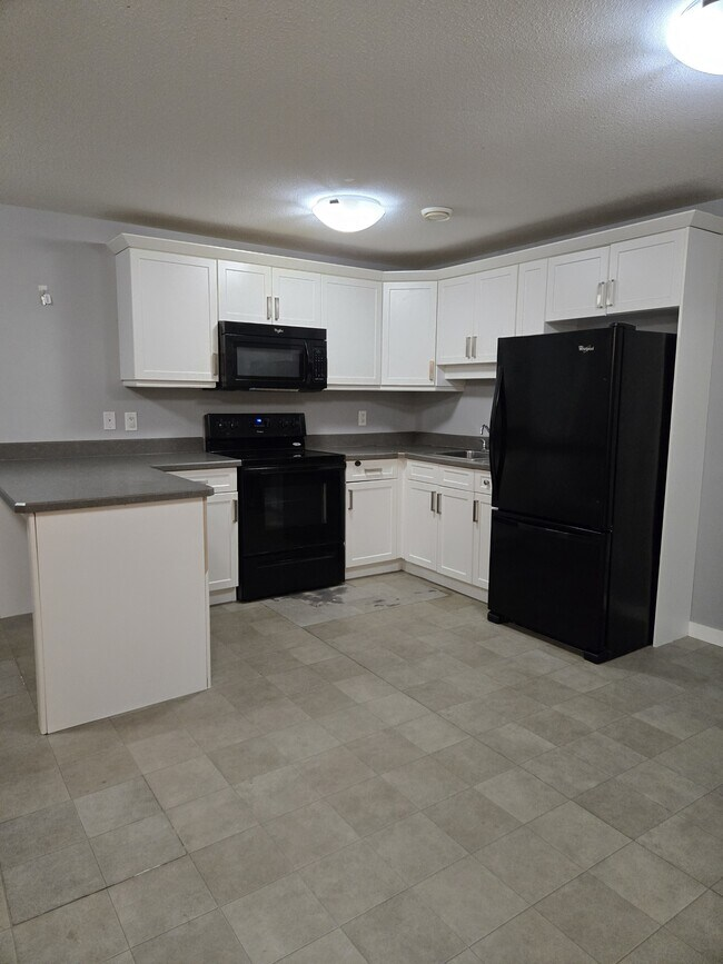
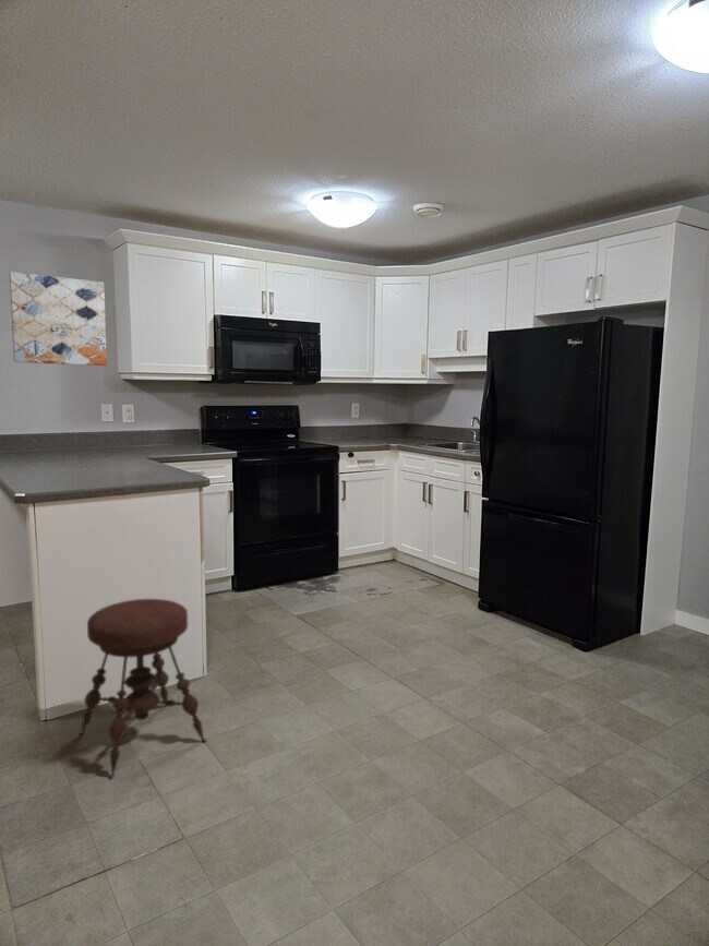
+ wall art [9,271,108,367]
+ stool [79,598,207,779]
